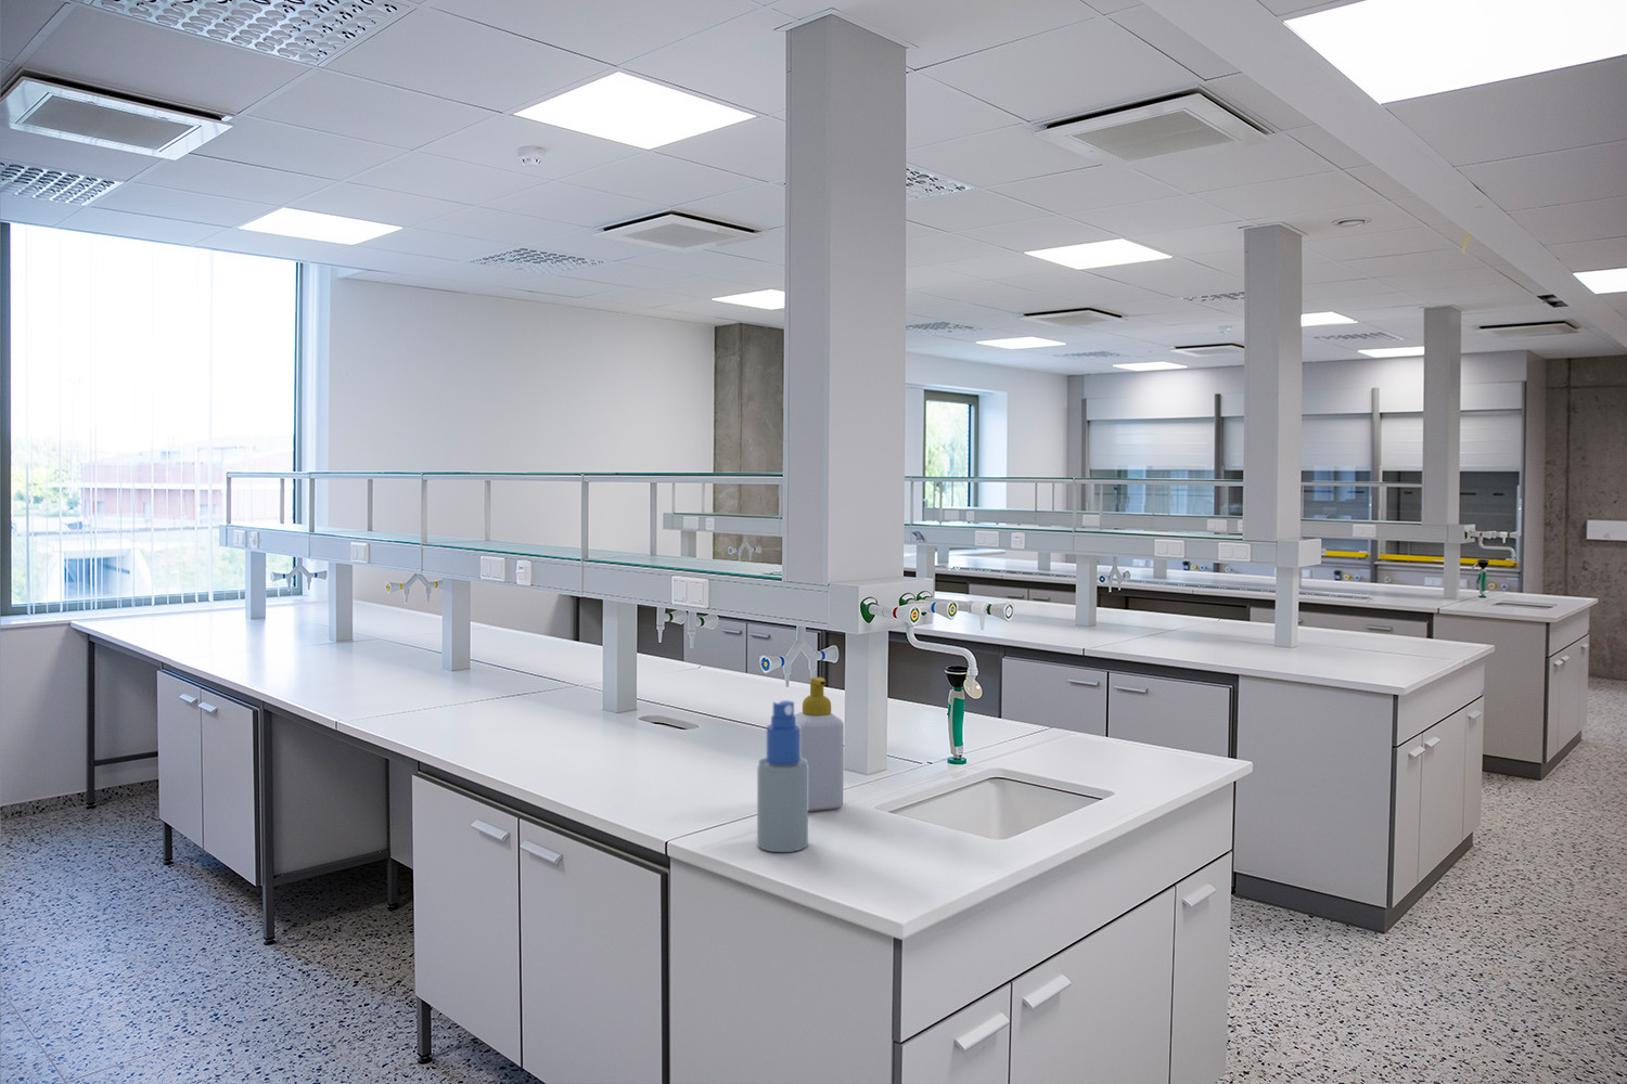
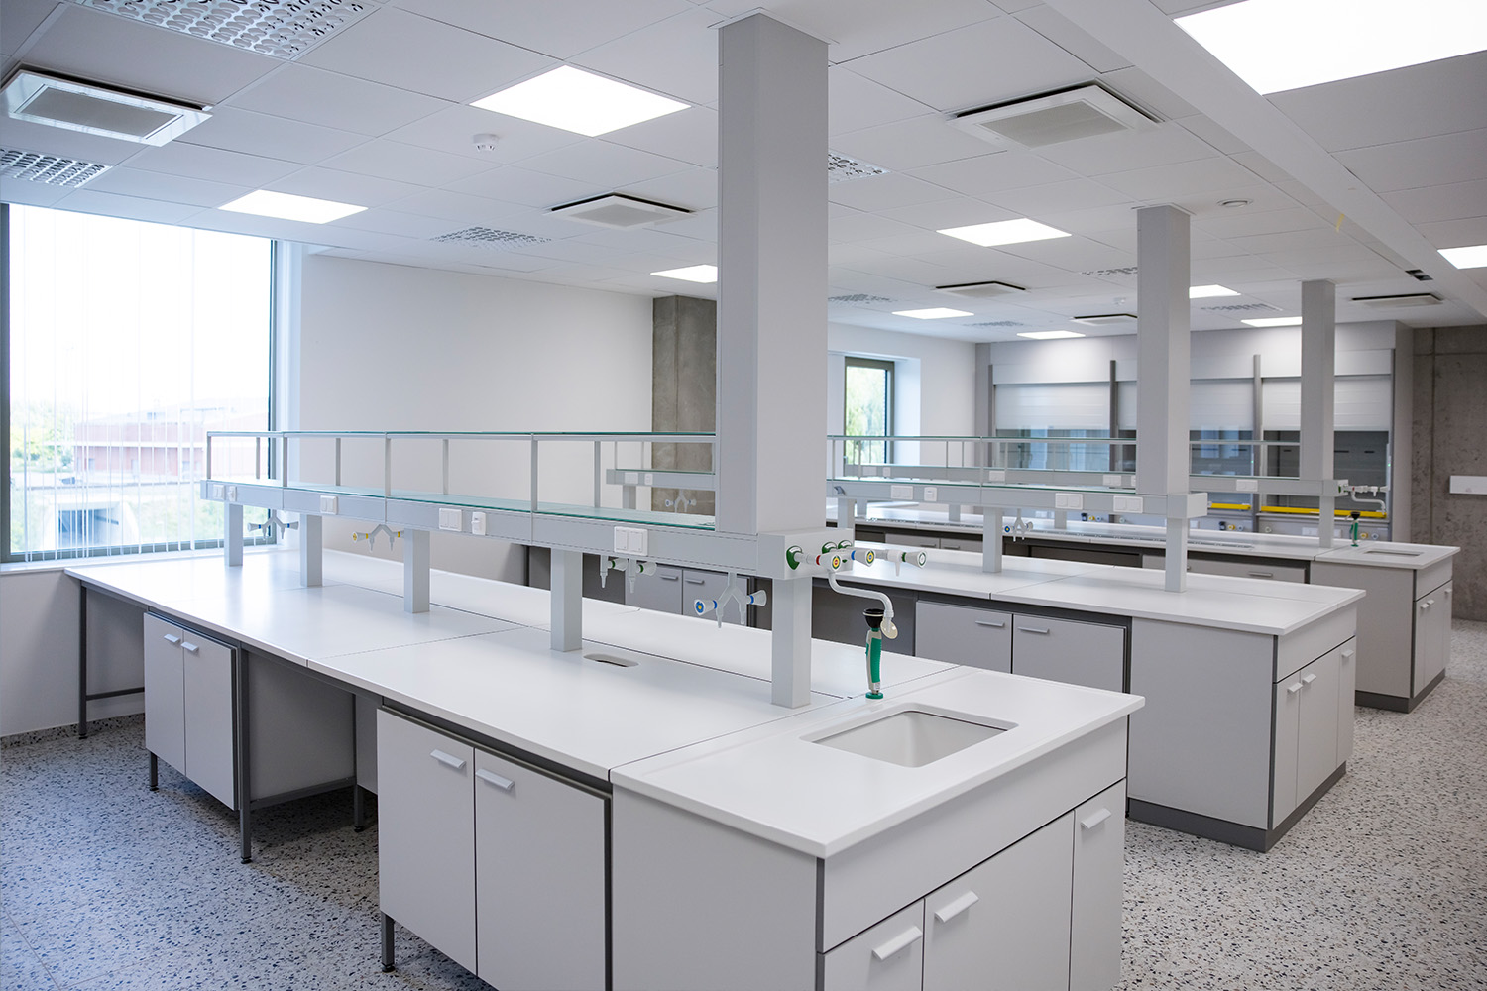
- soap bottle [794,676,845,812]
- spray bottle [757,699,809,853]
